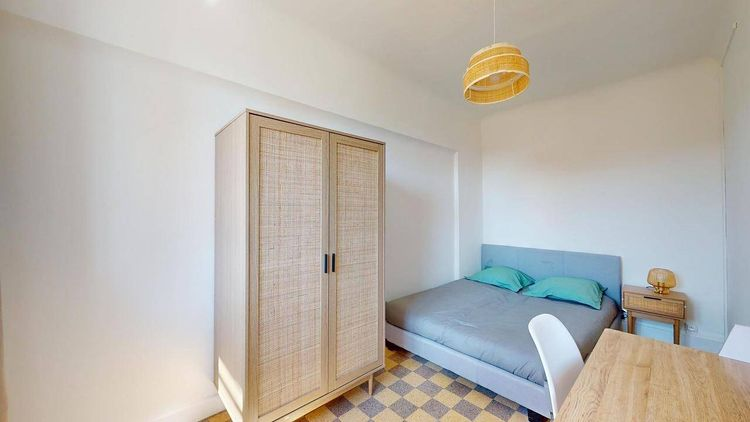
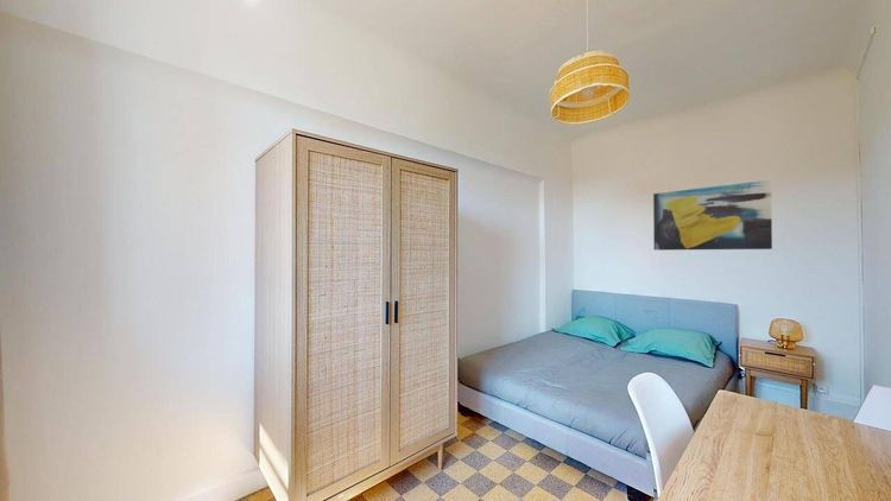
+ wall art [652,179,773,252]
